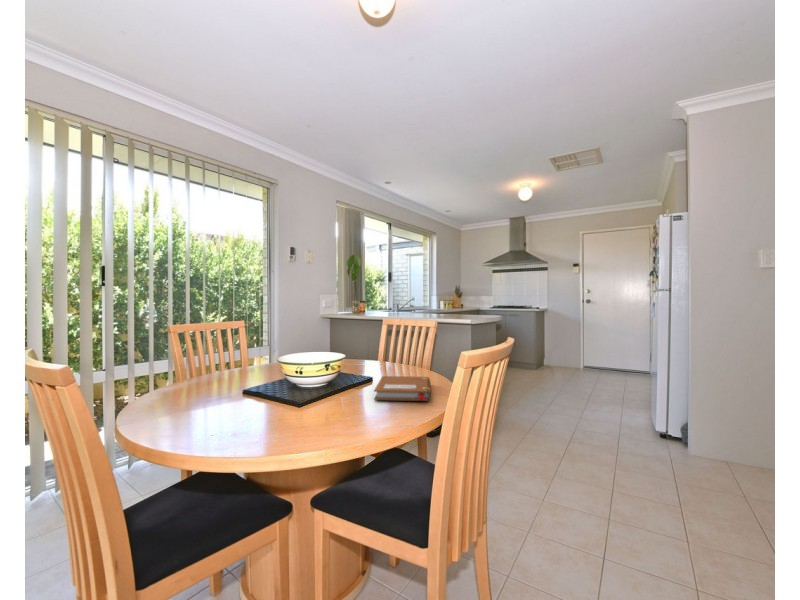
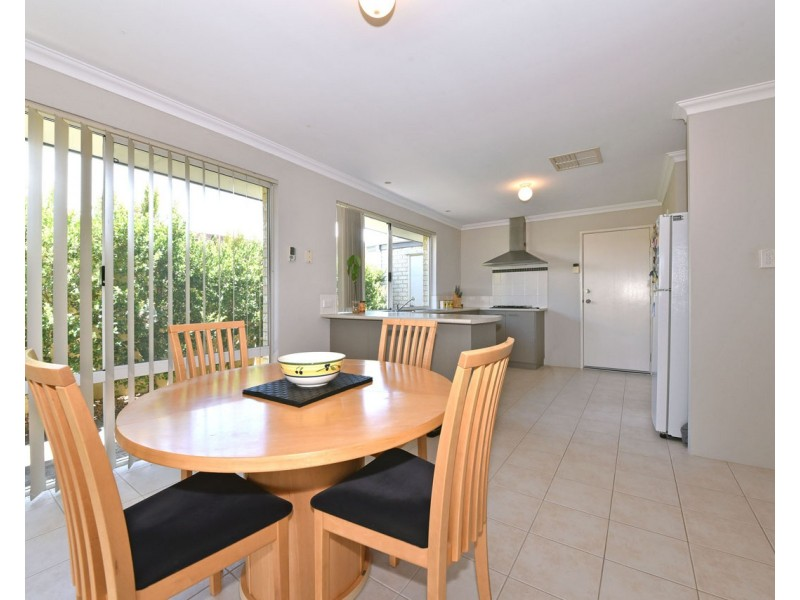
- notebook [373,375,432,402]
